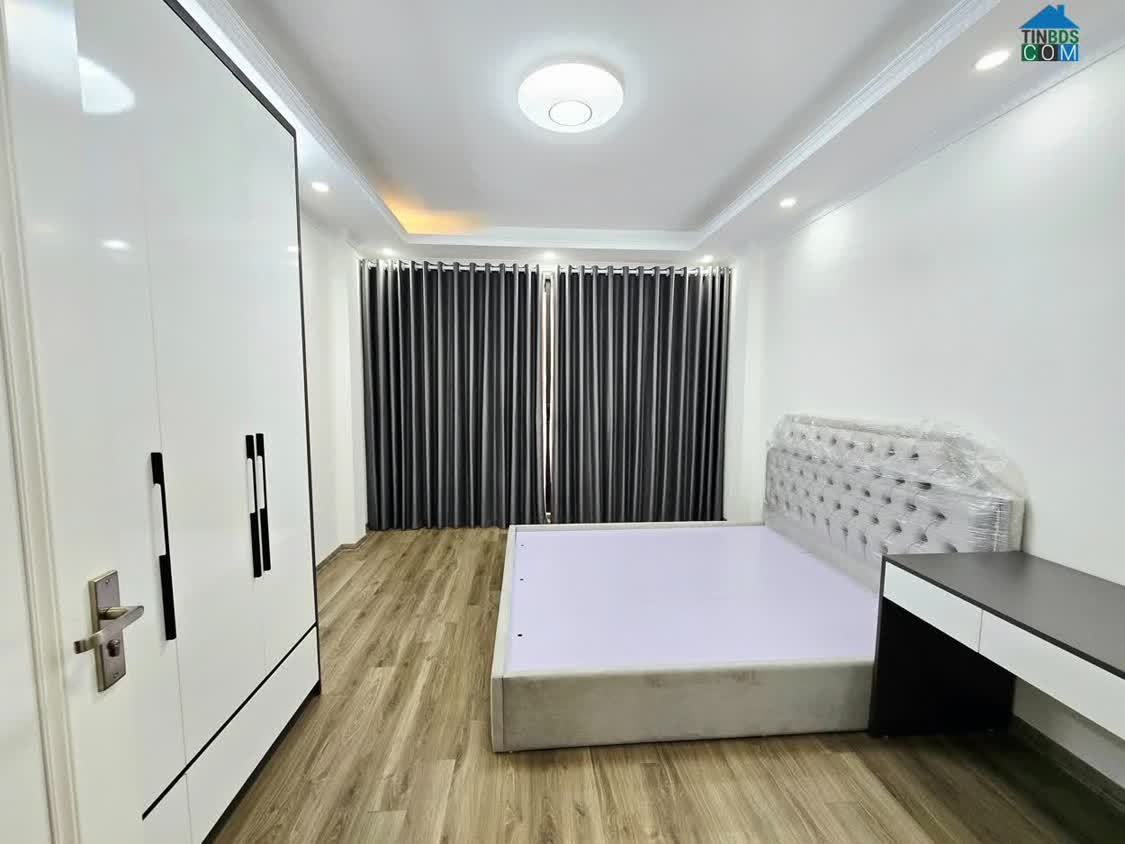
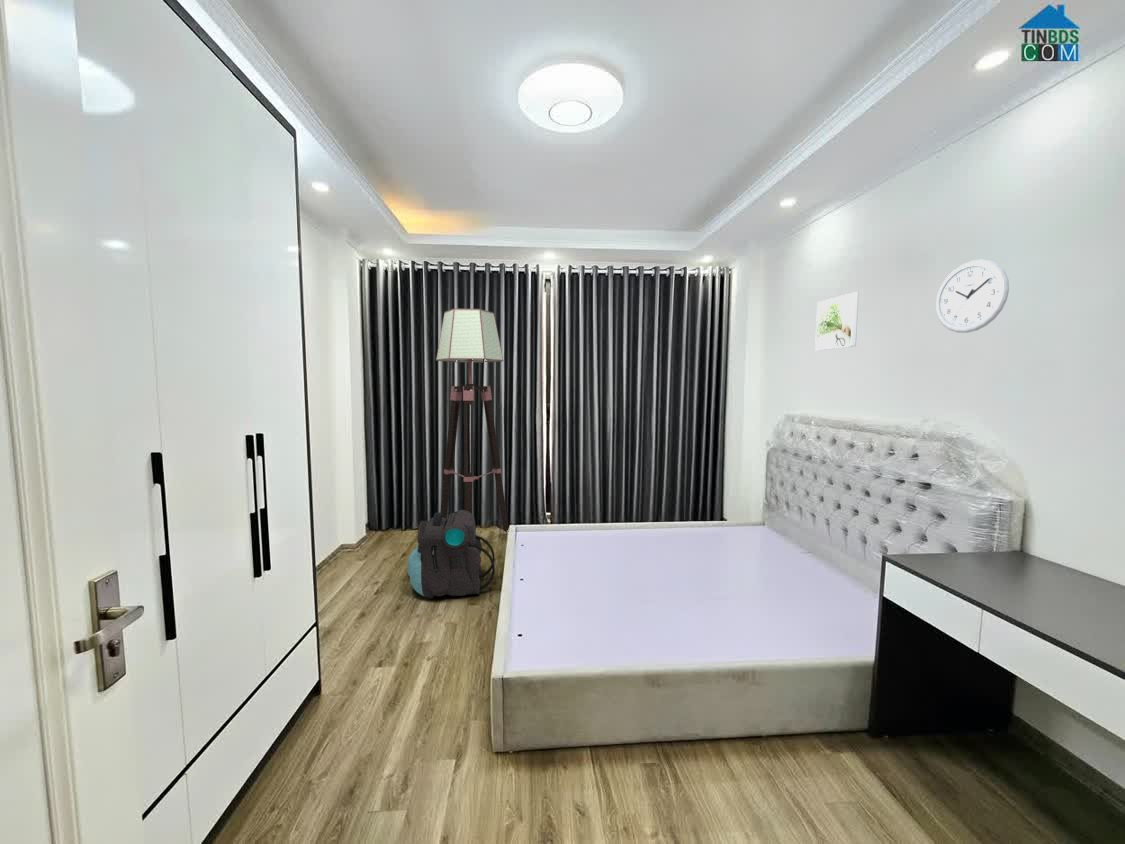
+ floor lamp [435,308,510,533]
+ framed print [814,292,860,351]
+ wall clock [935,259,1010,334]
+ backpack [406,509,496,600]
